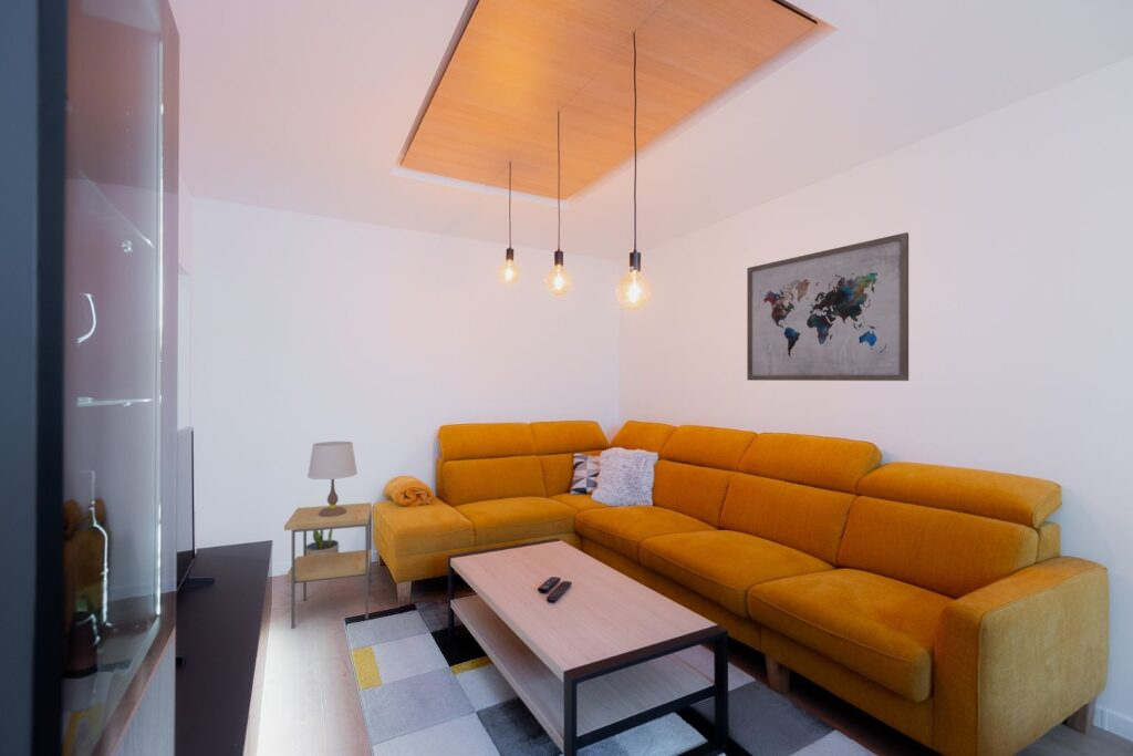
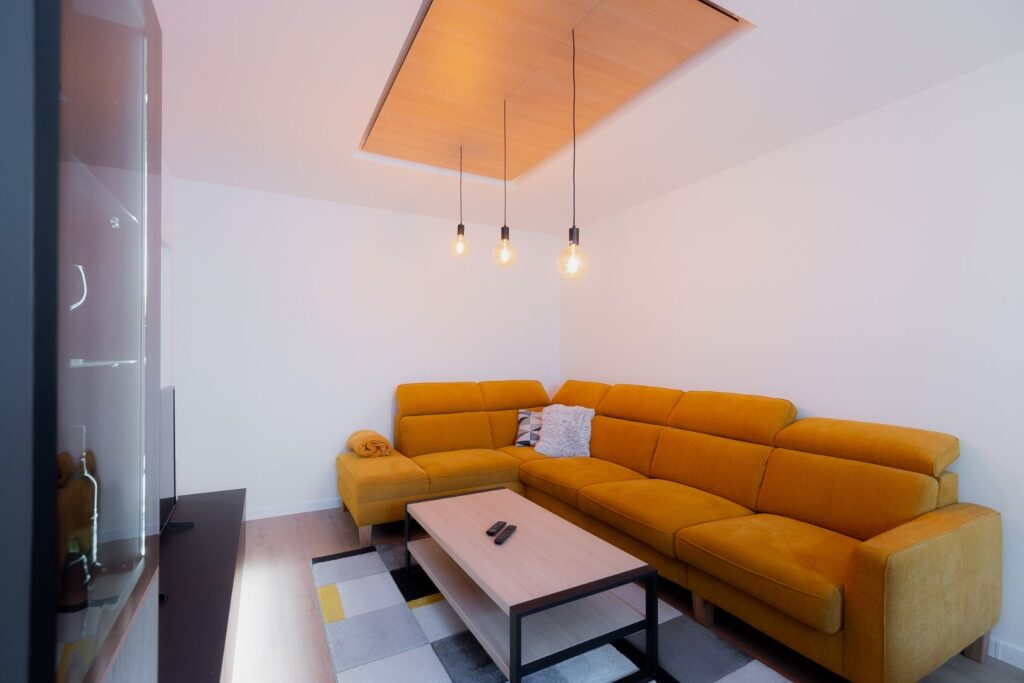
- side table [283,501,373,630]
- potted plant [306,529,340,556]
- table lamp [306,441,358,517]
- wall art [746,231,909,382]
